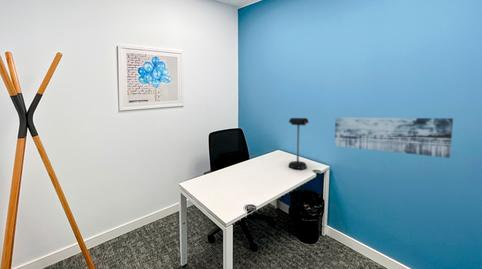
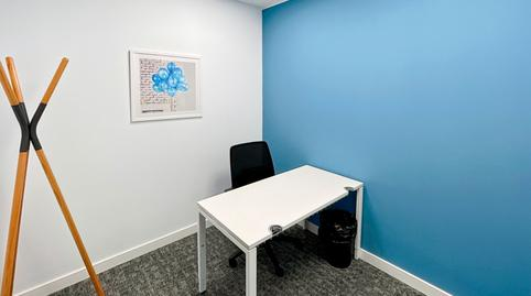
- mailbox [288,117,310,170]
- wall art [334,116,454,159]
